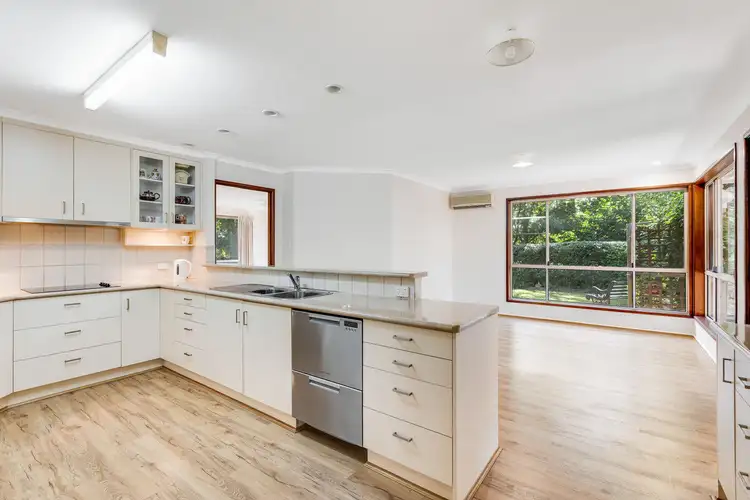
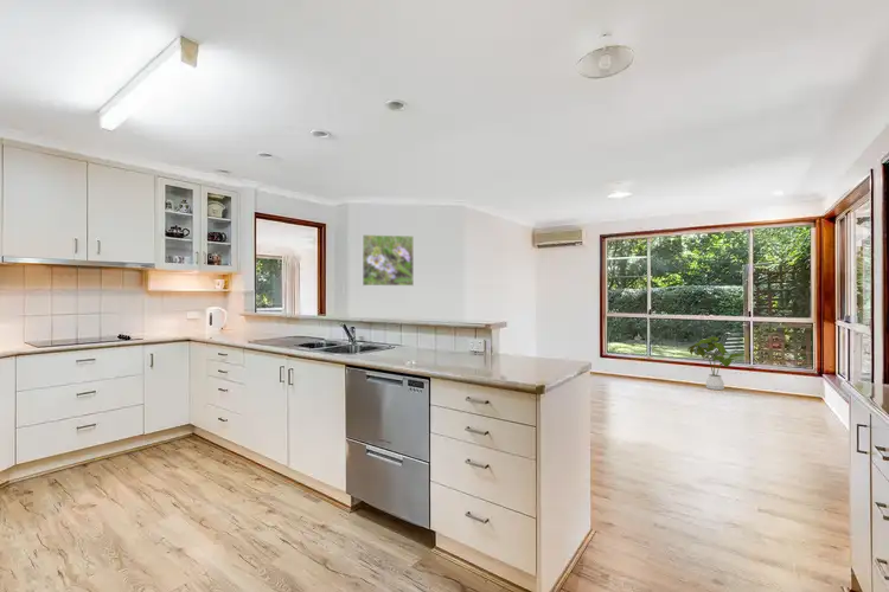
+ house plant [686,335,749,391]
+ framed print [362,233,415,287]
